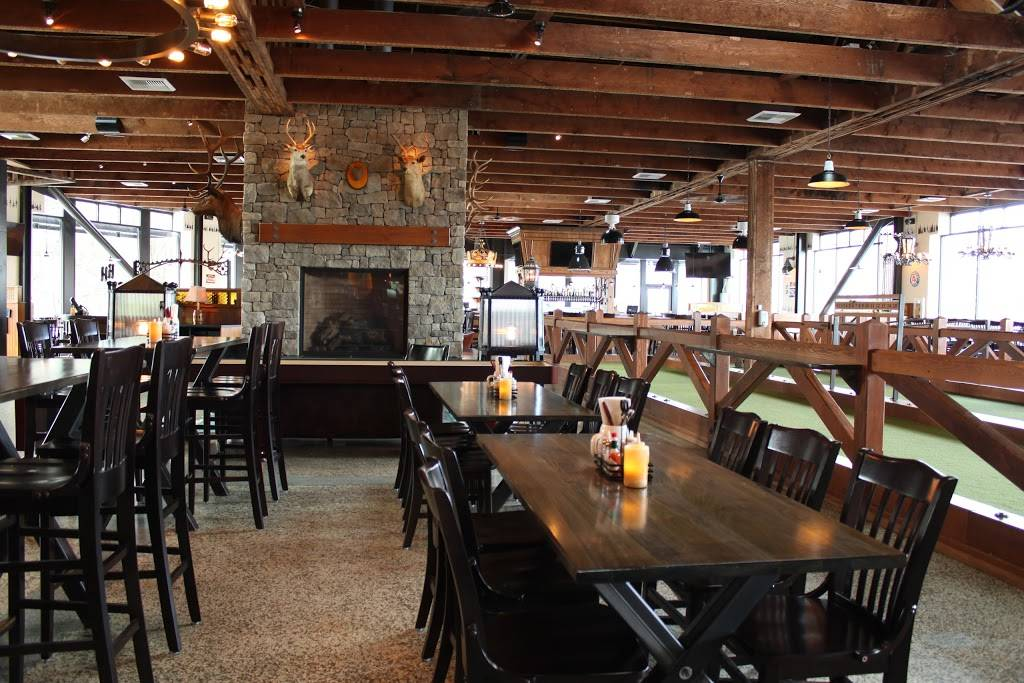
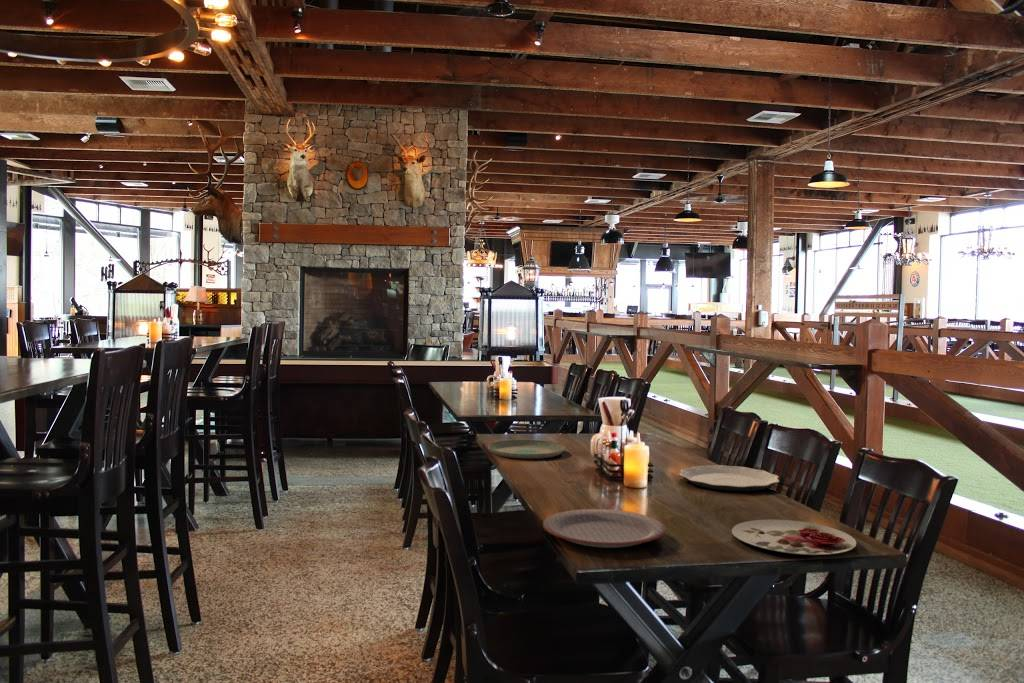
+ plate [542,508,666,549]
+ plate [731,518,857,556]
+ plate [487,439,566,460]
+ plate [678,464,781,492]
